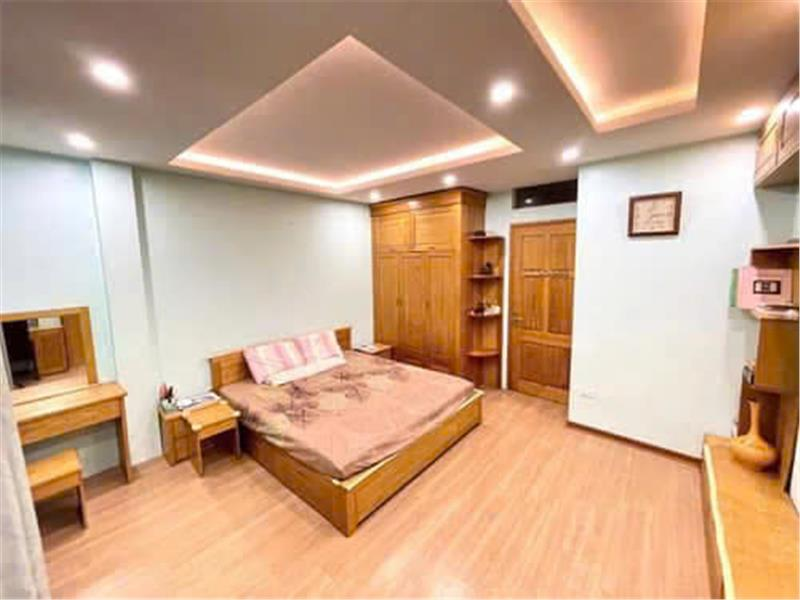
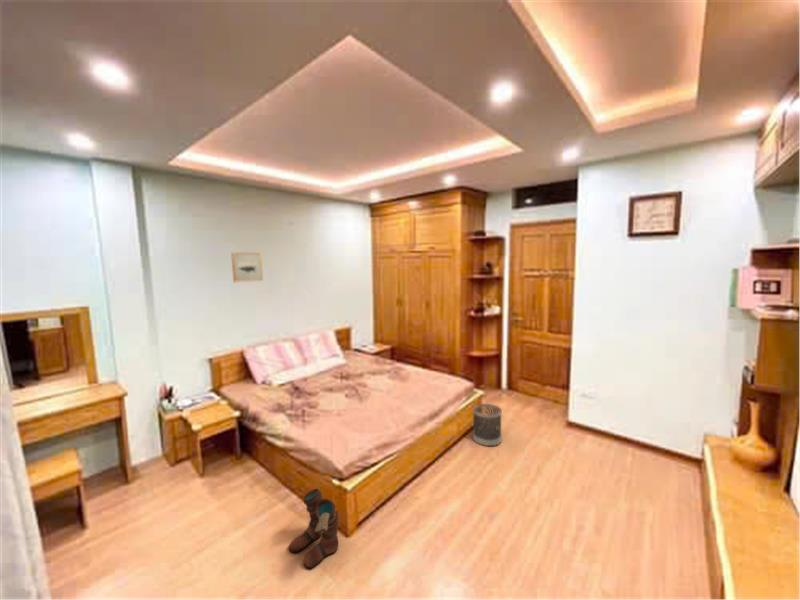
+ wall art [230,252,264,283]
+ boots [288,488,340,569]
+ wastebasket [472,403,503,447]
